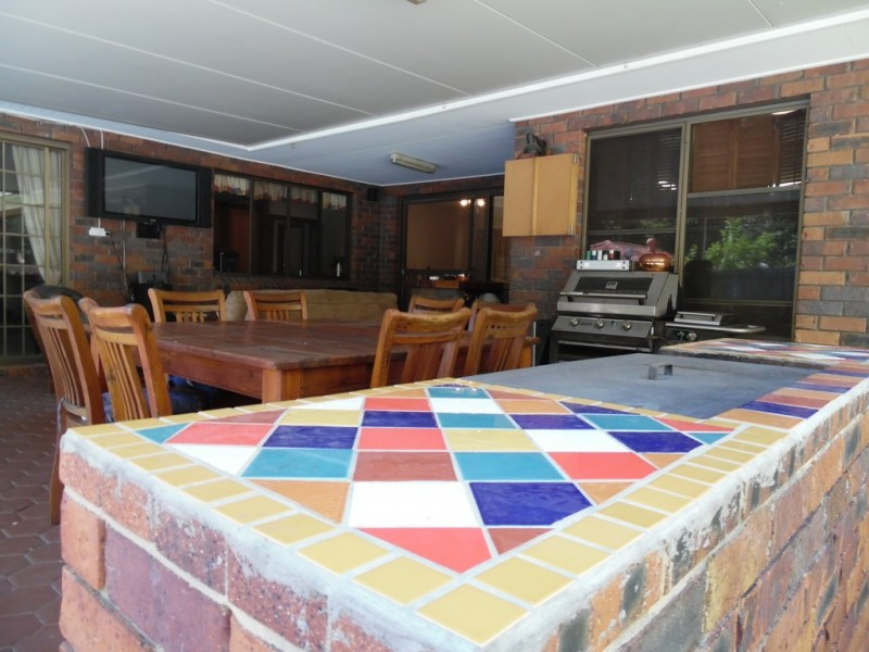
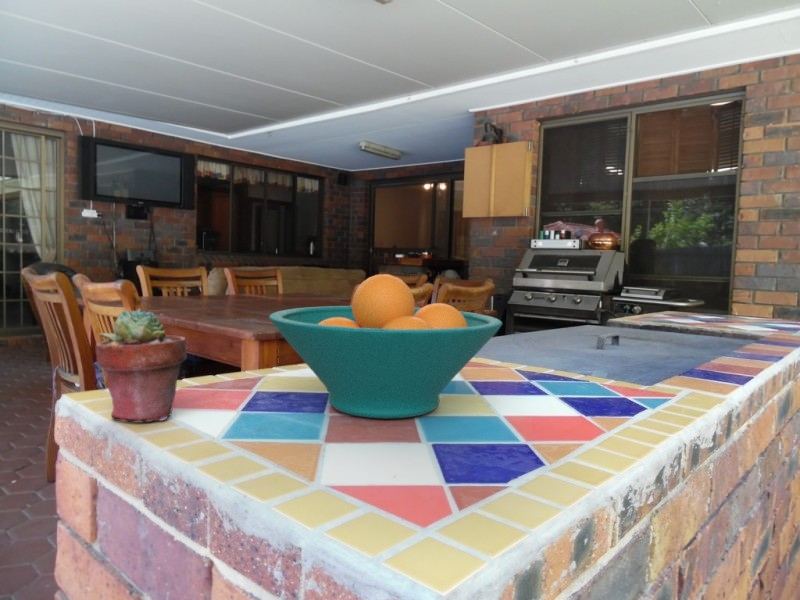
+ fruit bowl [268,273,503,419]
+ potted succulent [95,307,188,424]
